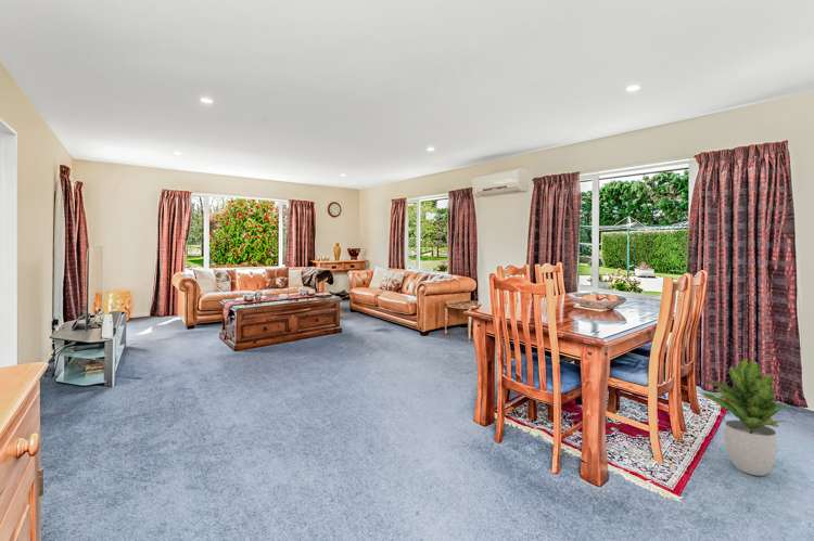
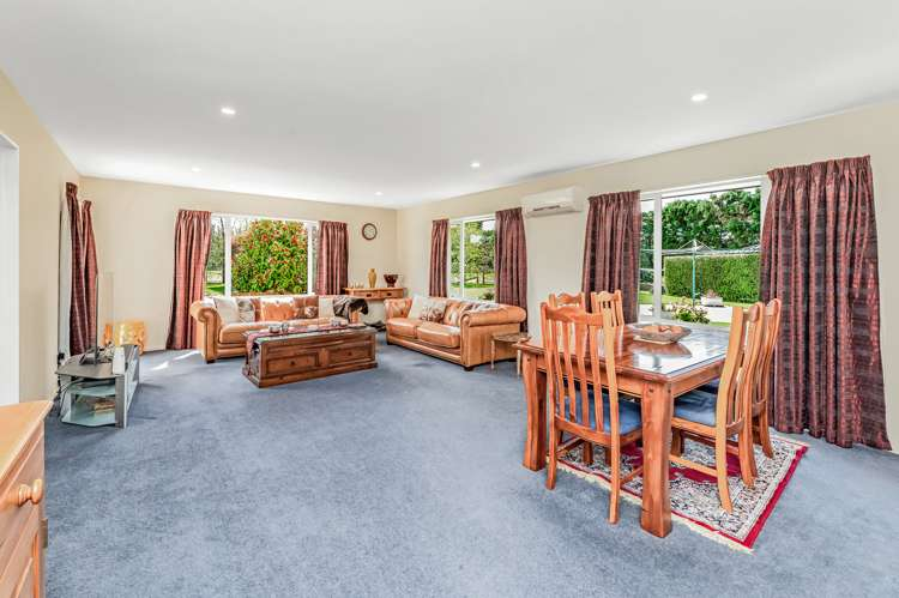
- potted plant [700,359,789,477]
